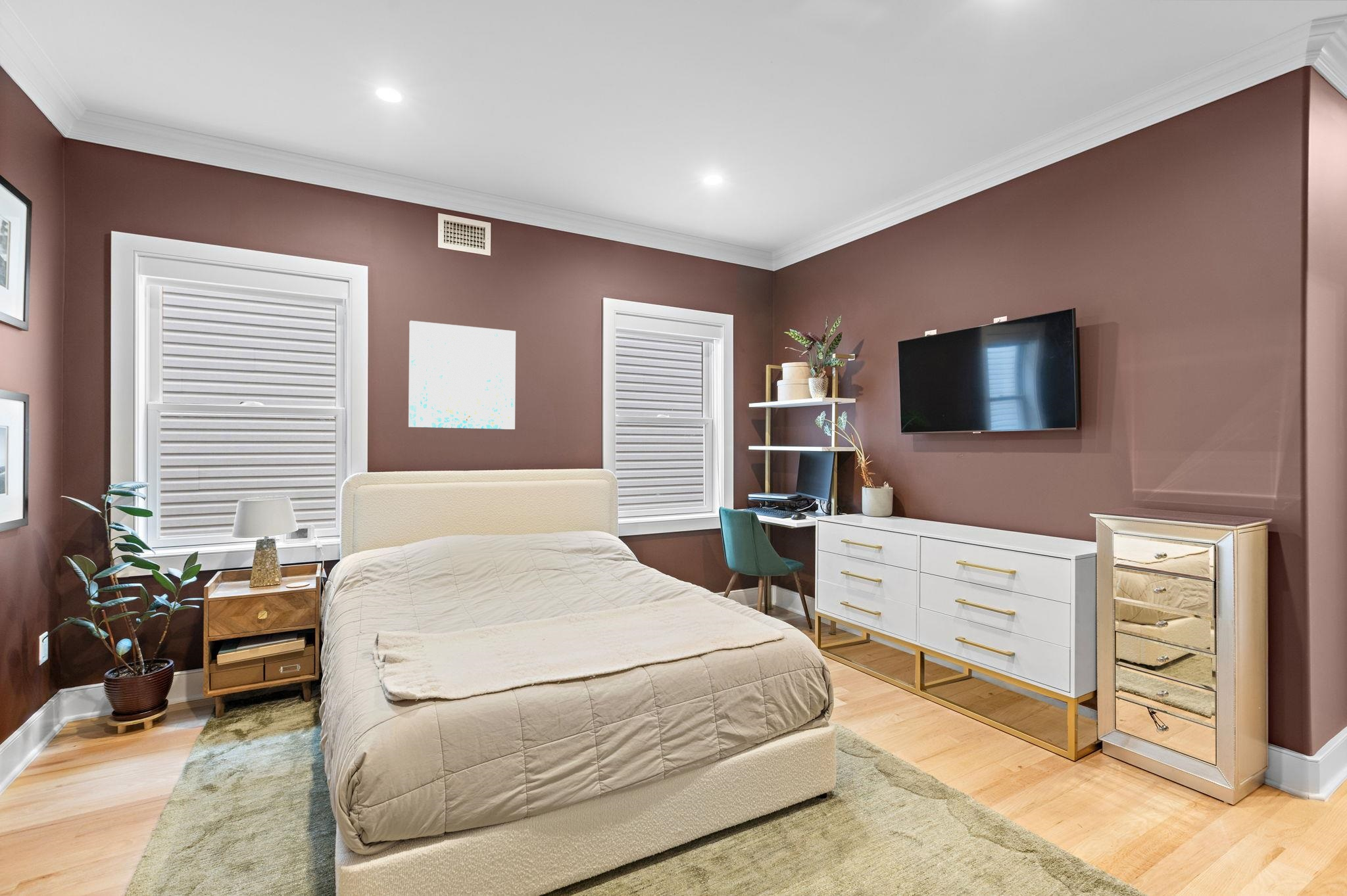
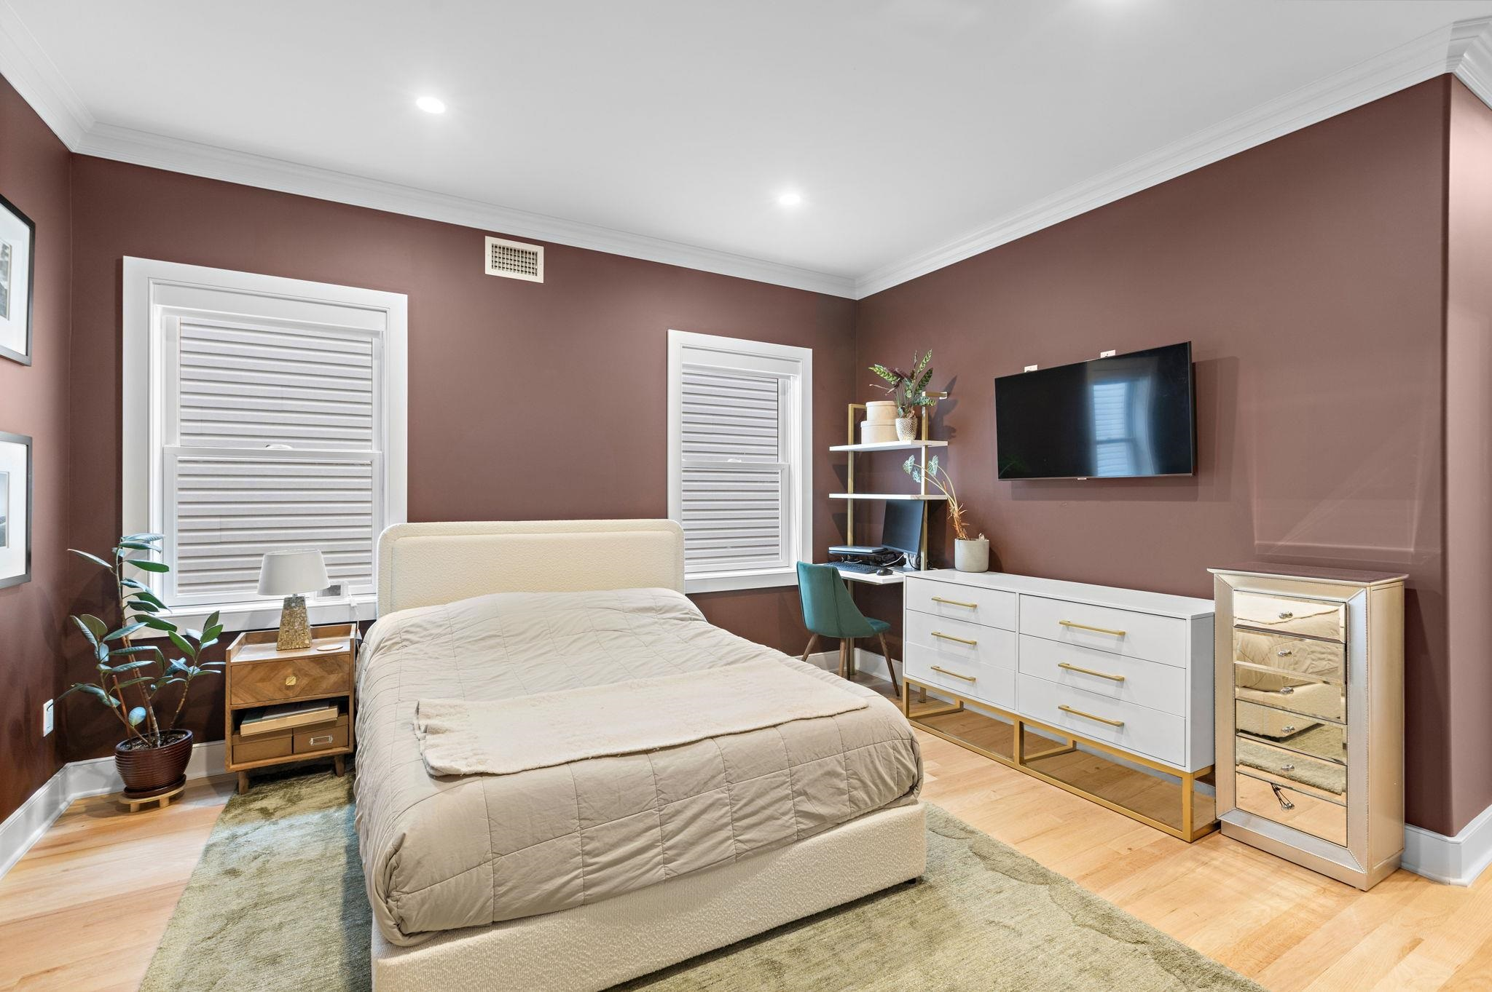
- wall art [408,320,516,430]
